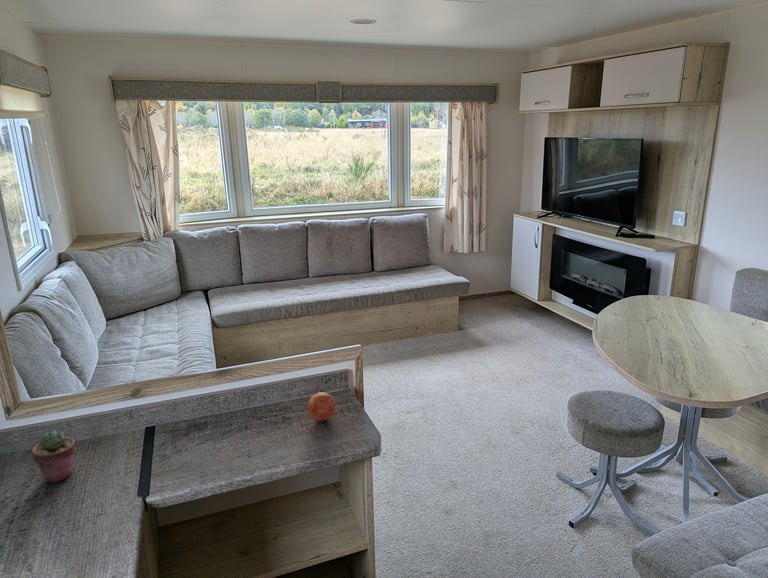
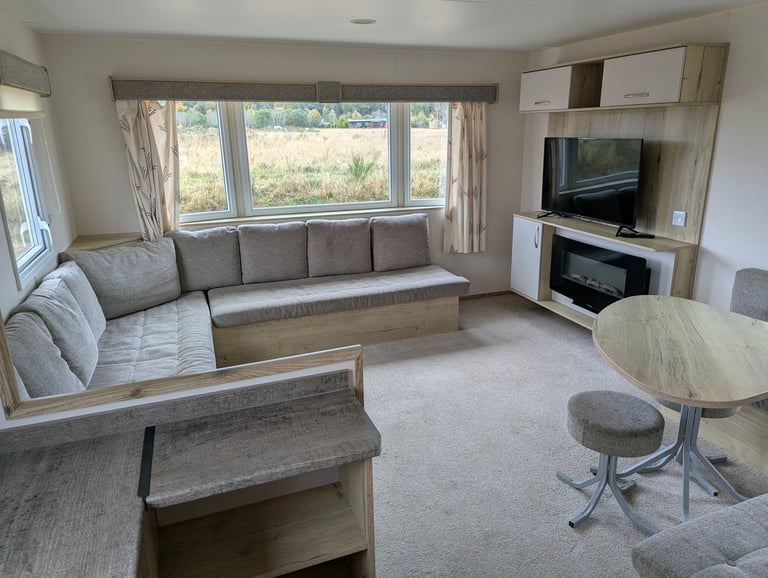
- apple [307,391,336,421]
- potted succulent [31,429,77,484]
